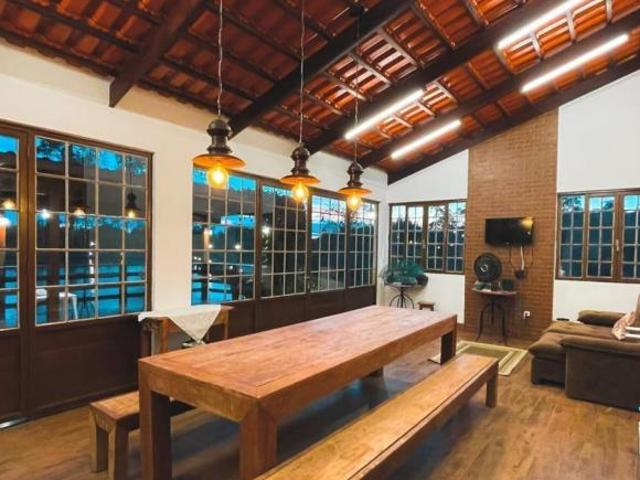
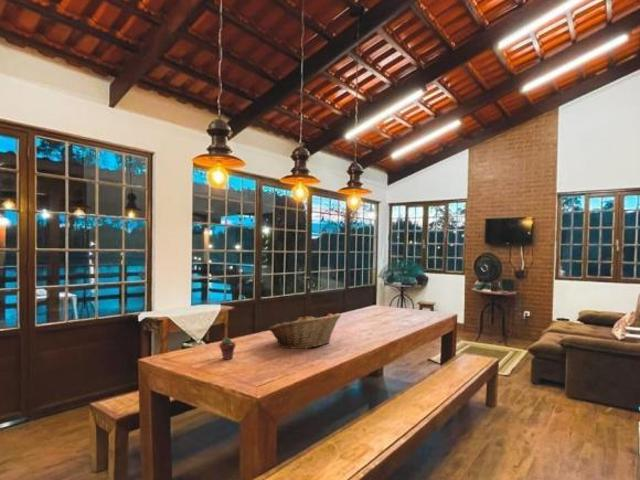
+ potted succulent [219,337,237,361]
+ fruit basket [267,312,342,350]
